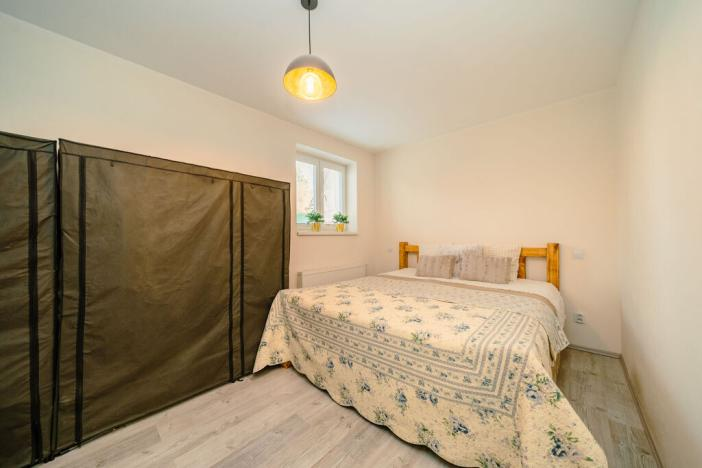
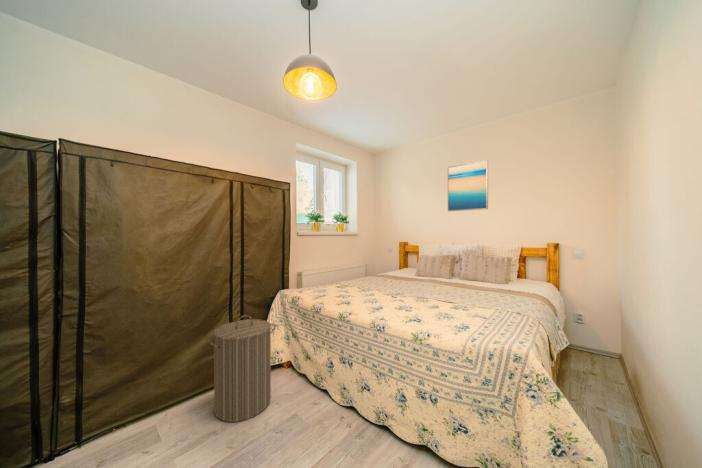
+ laundry hamper [206,314,276,423]
+ wall art [447,159,489,212]
